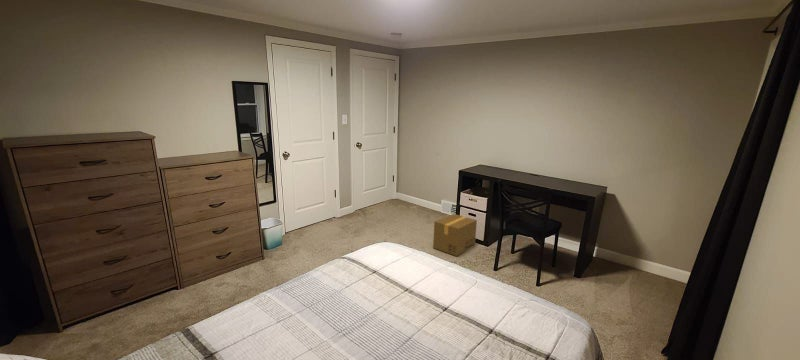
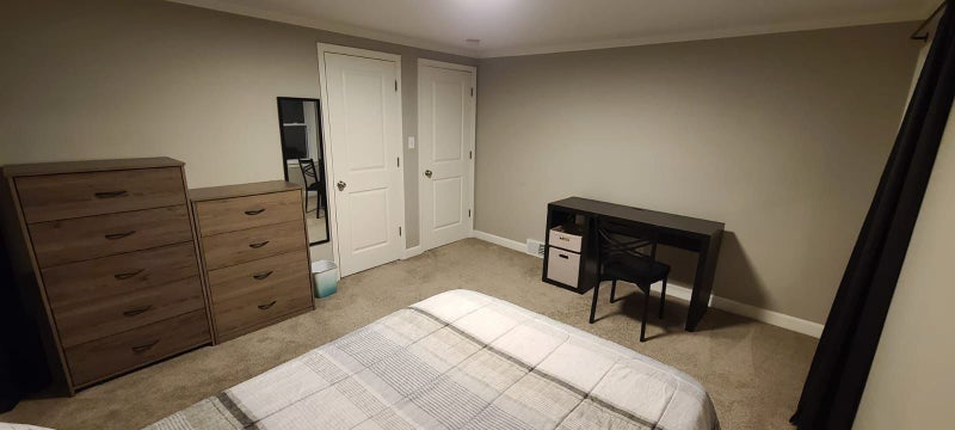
- cardboard box [432,213,478,257]
